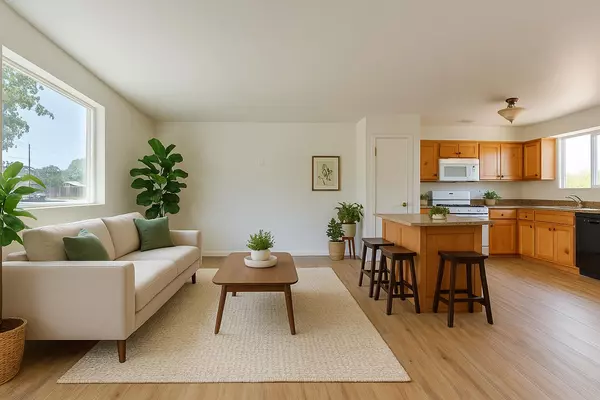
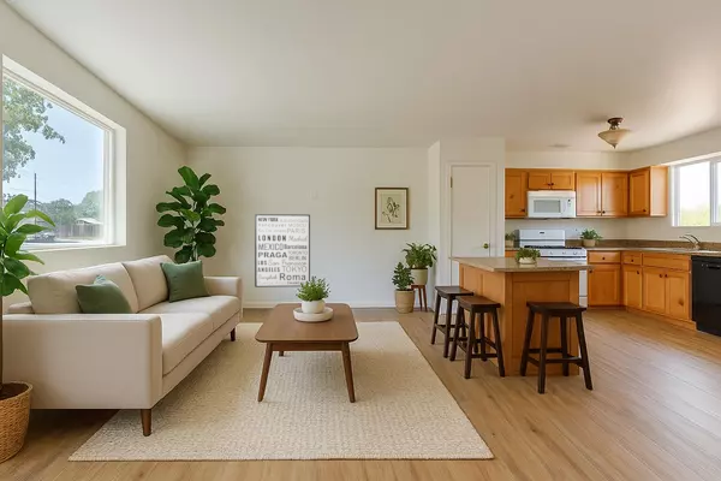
+ wall art [254,213,311,289]
